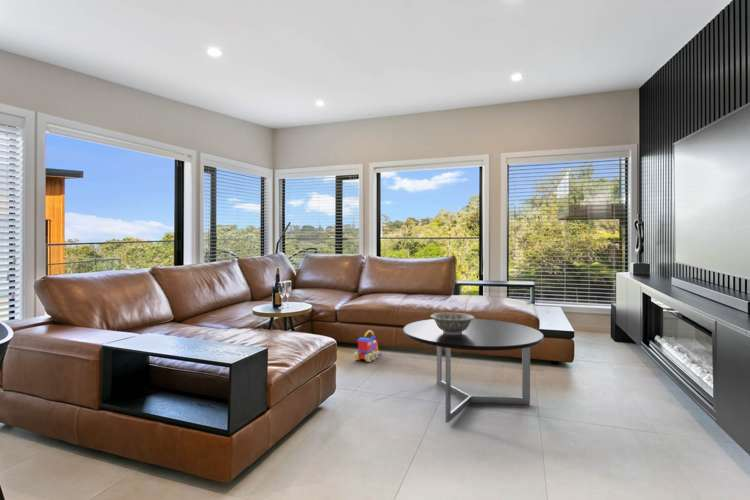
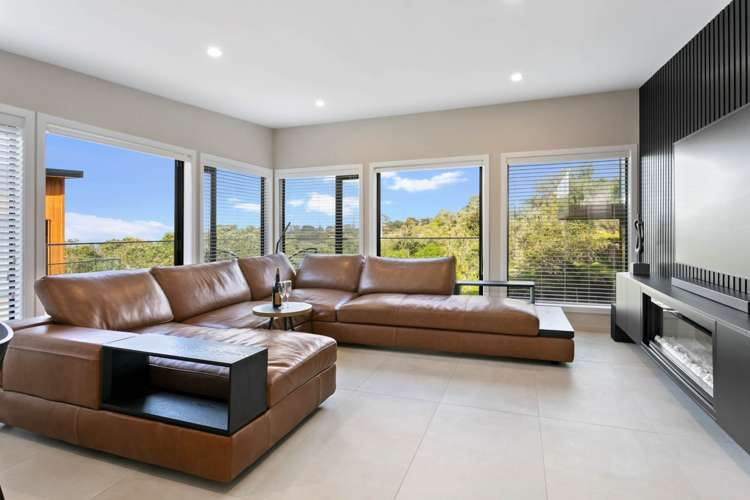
- coffee table [402,318,545,424]
- toy train [353,329,382,363]
- decorative bowl [430,312,476,335]
